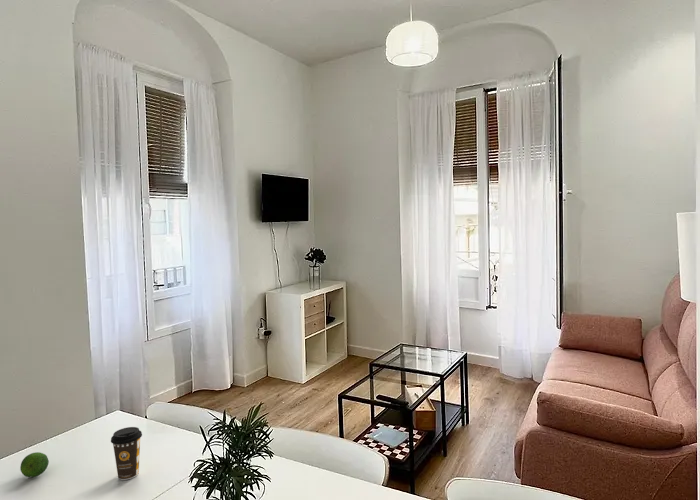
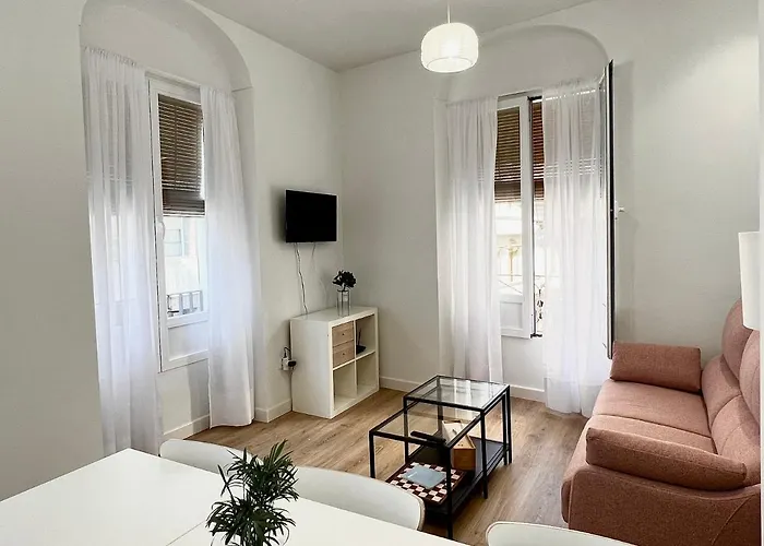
- coffee cup [110,426,143,481]
- fruit [19,451,50,478]
